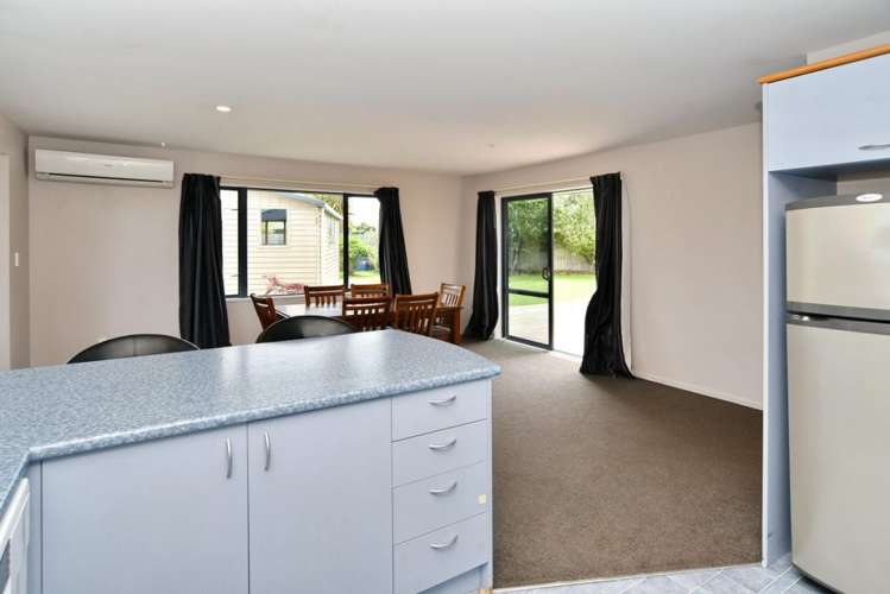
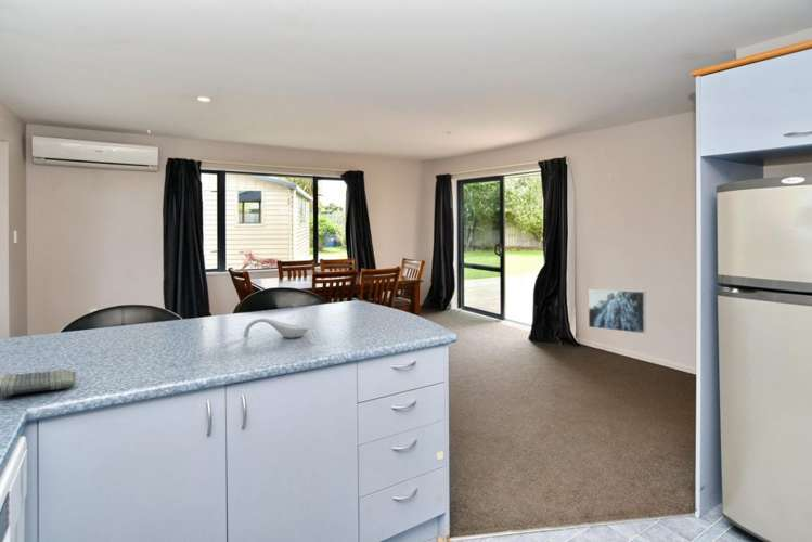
+ dish towel [0,369,77,397]
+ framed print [588,288,647,334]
+ spoon rest [243,318,310,339]
